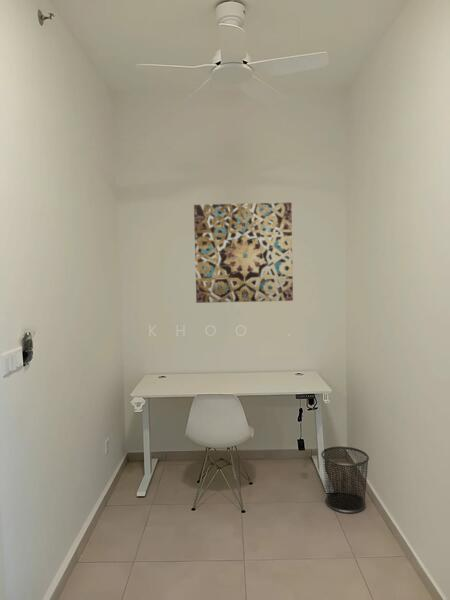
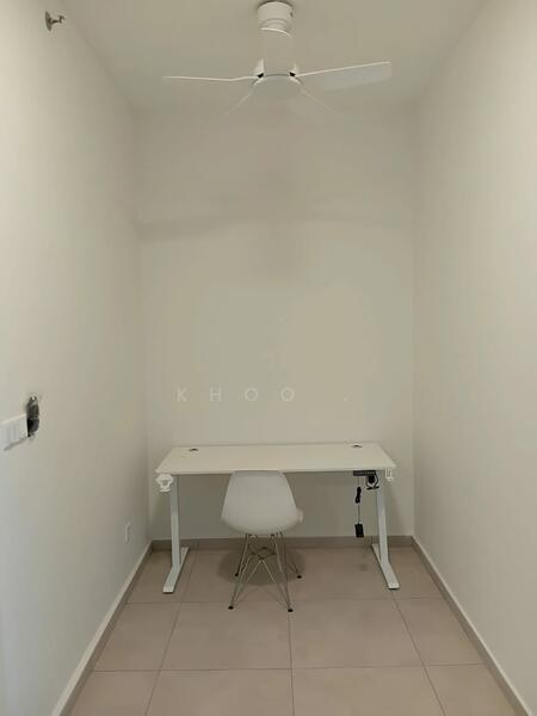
- waste bin [320,445,370,514]
- wall art [193,202,294,304]
